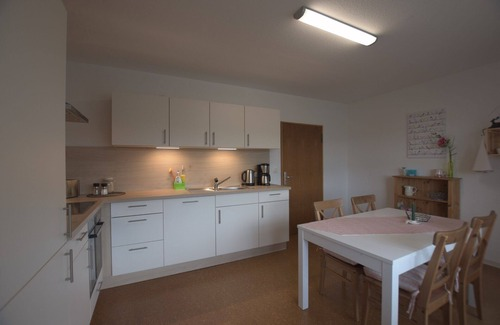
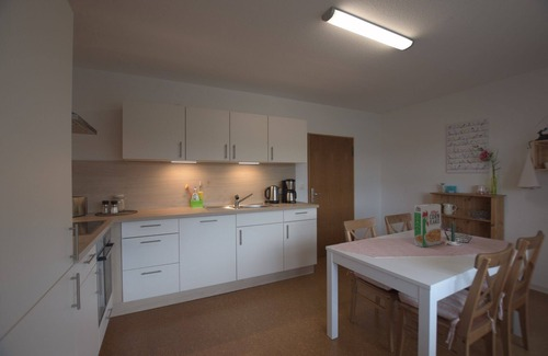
+ cereal box [413,203,442,249]
